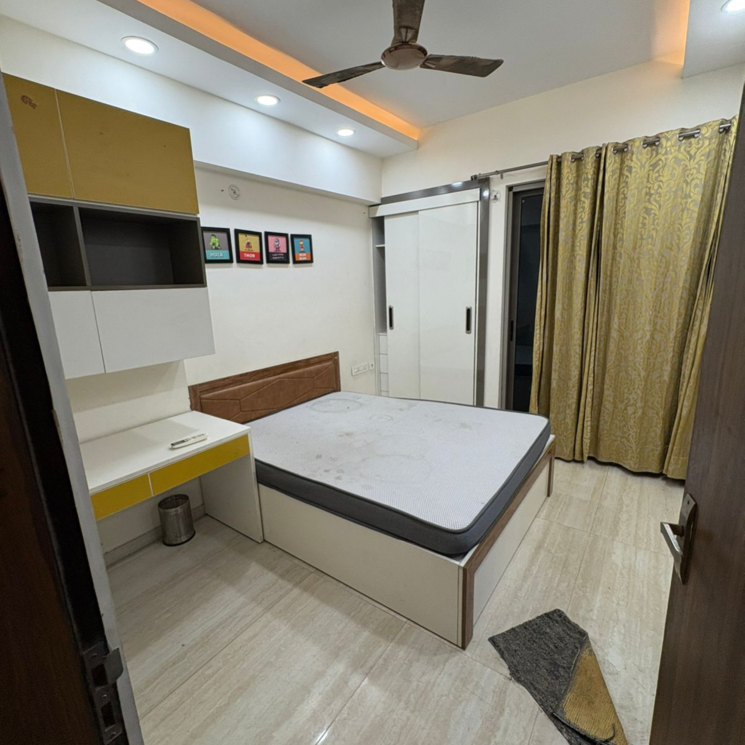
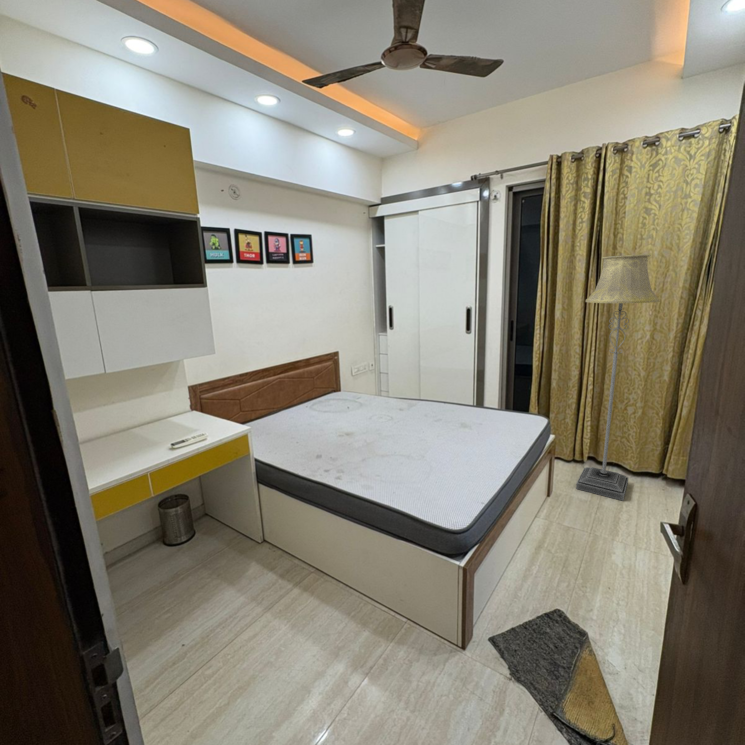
+ floor lamp [575,254,661,502]
